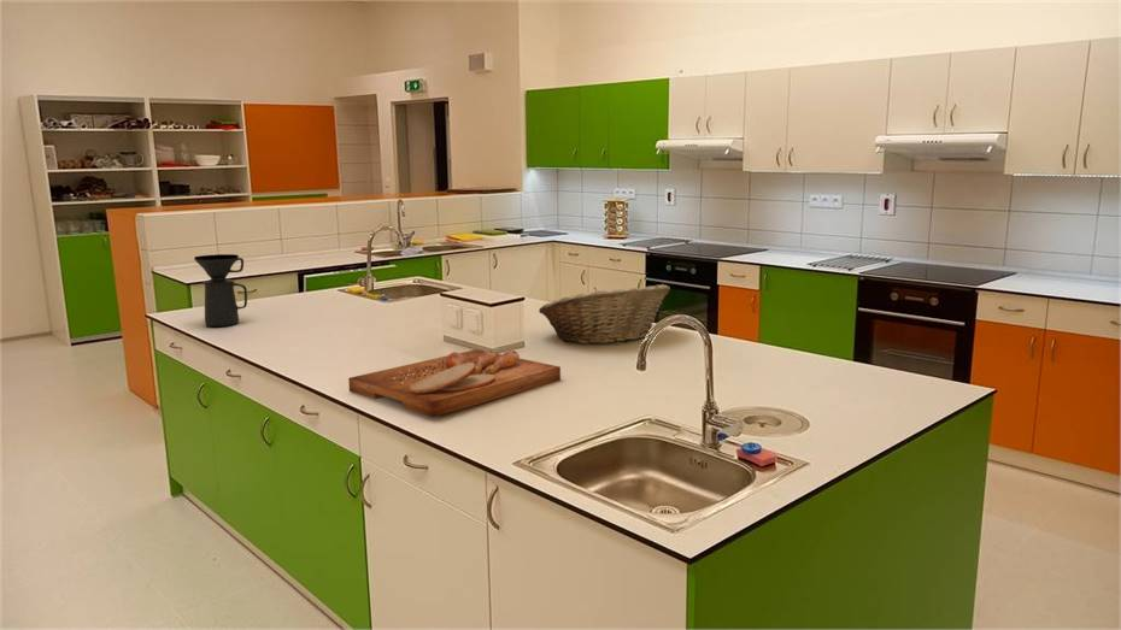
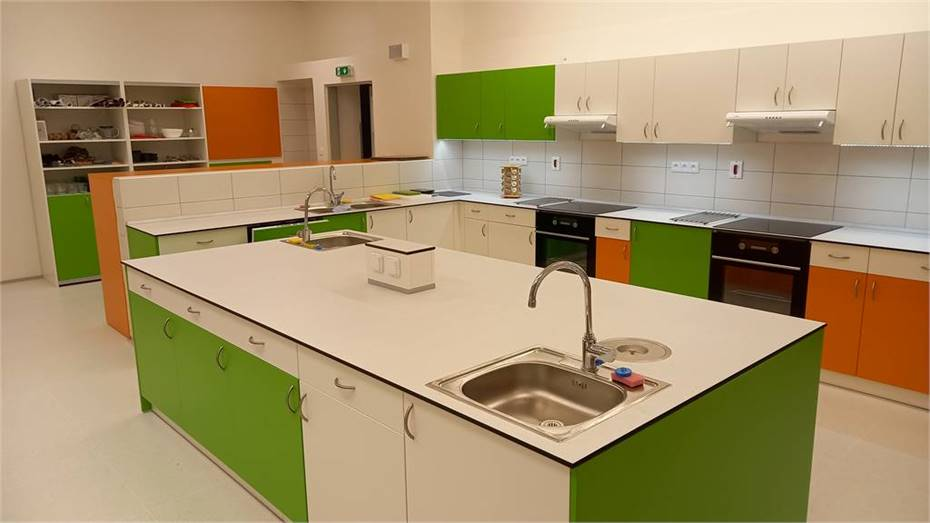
- coffee maker [193,253,248,328]
- fruit basket [538,283,671,345]
- cutting board [347,348,562,418]
